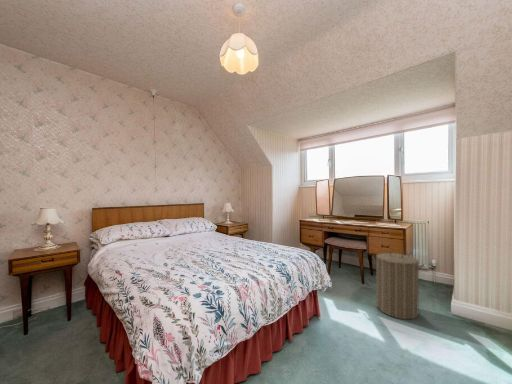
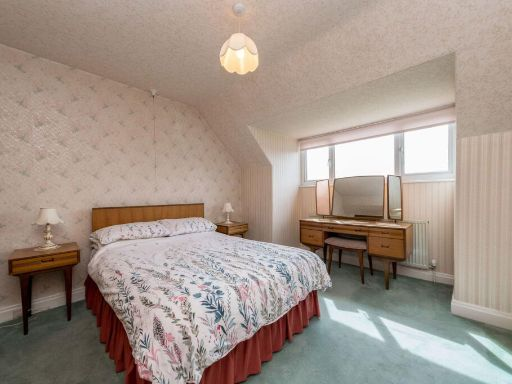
- laundry hamper [372,248,426,320]
